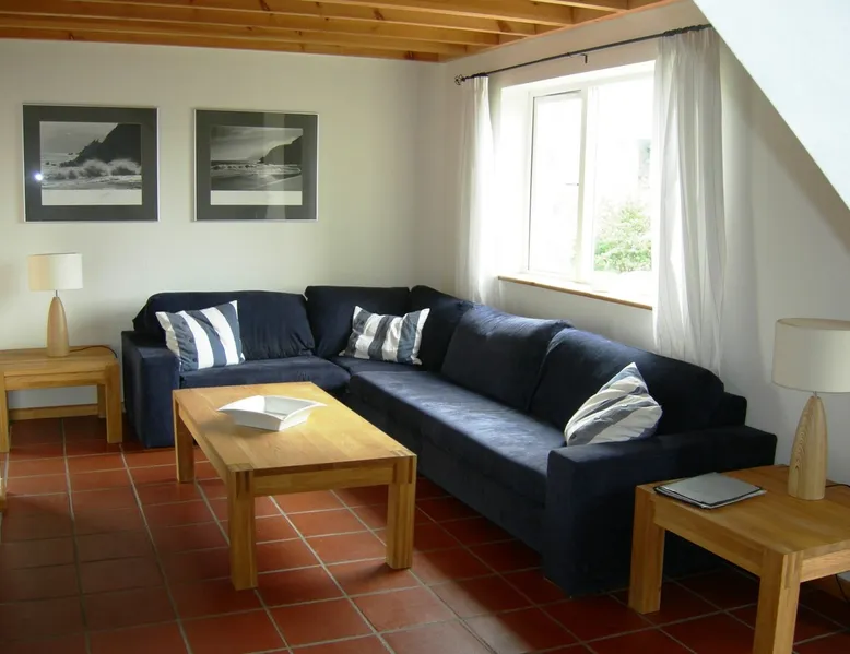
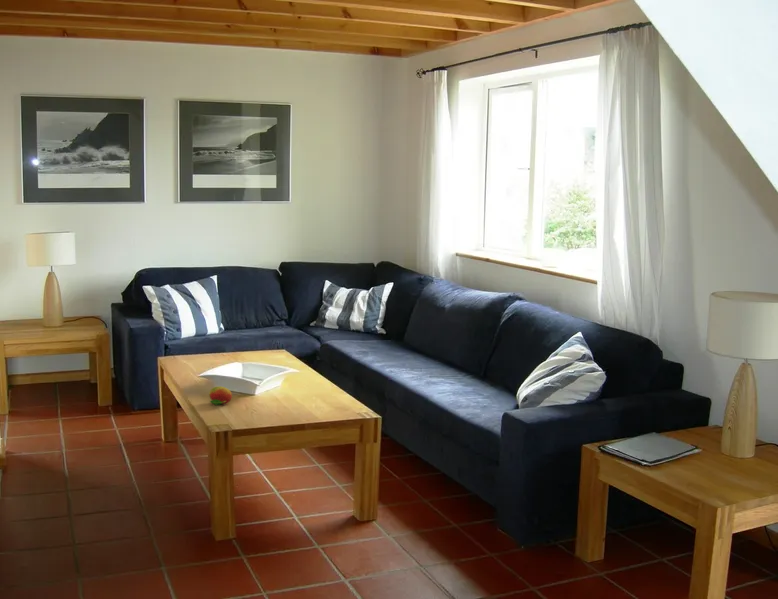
+ fruit [208,385,233,406]
